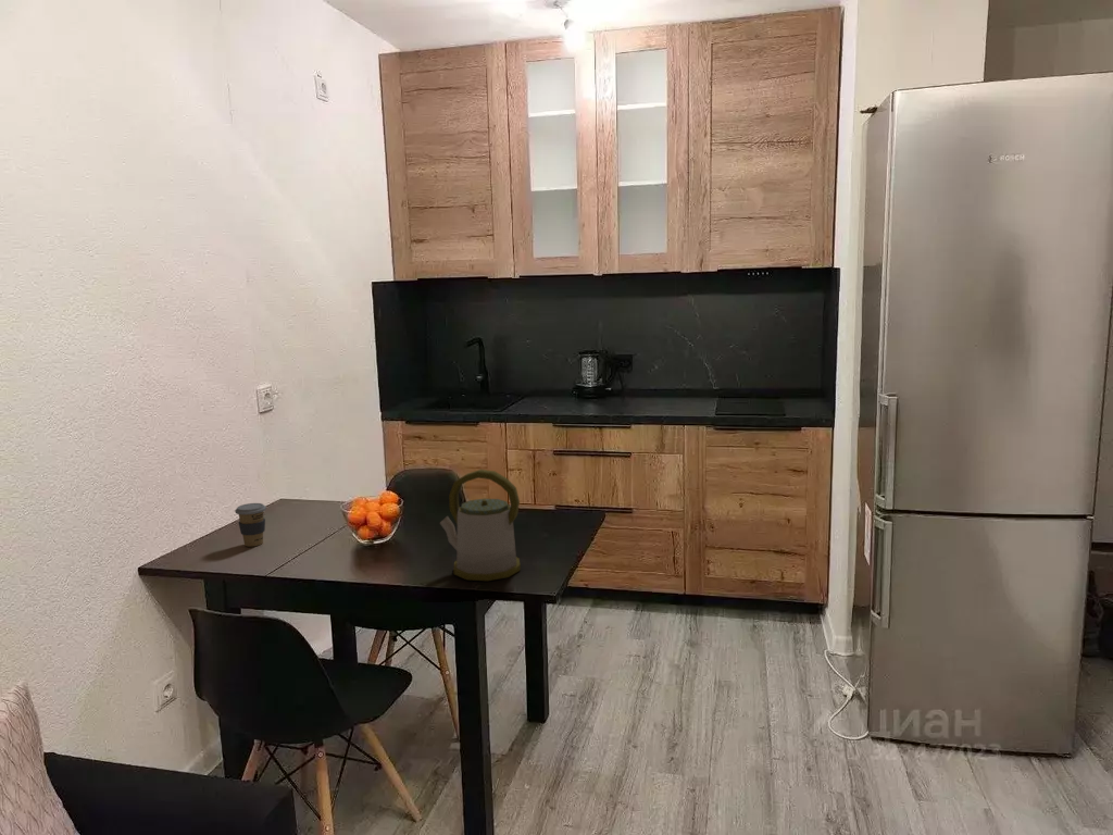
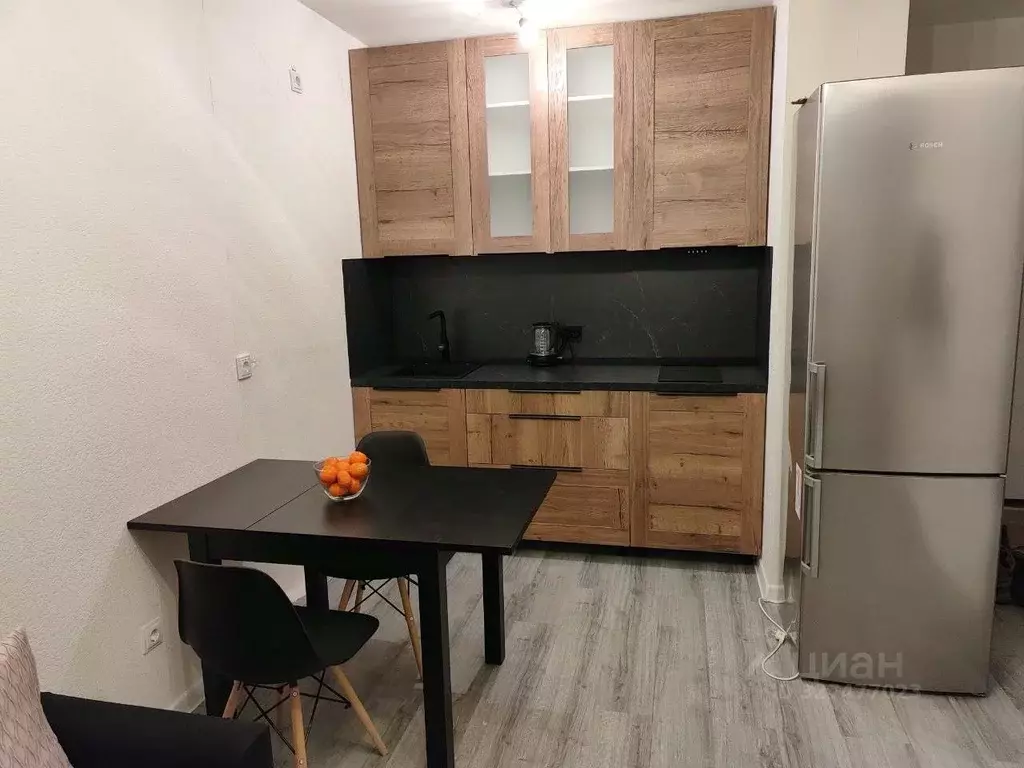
- coffee cup [234,502,267,548]
- kettle [439,469,522,582]
